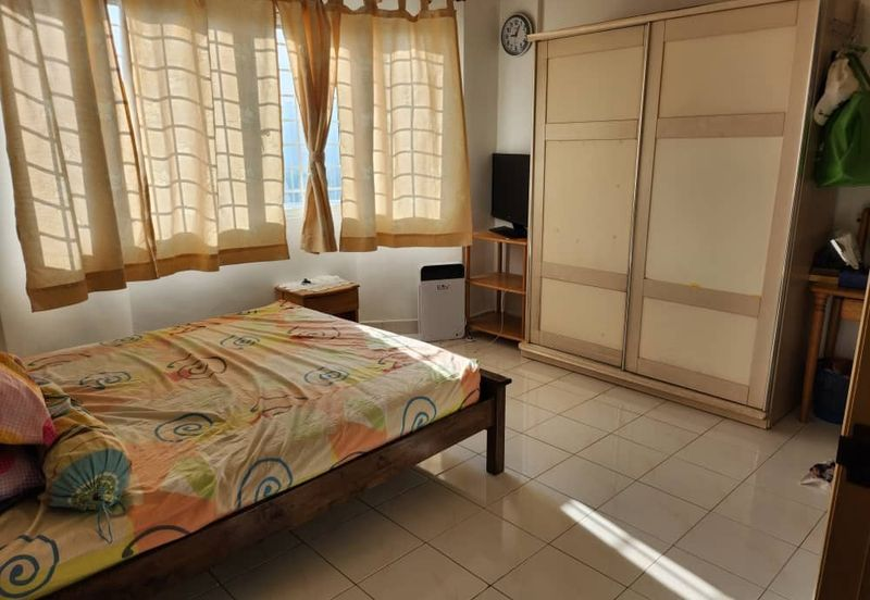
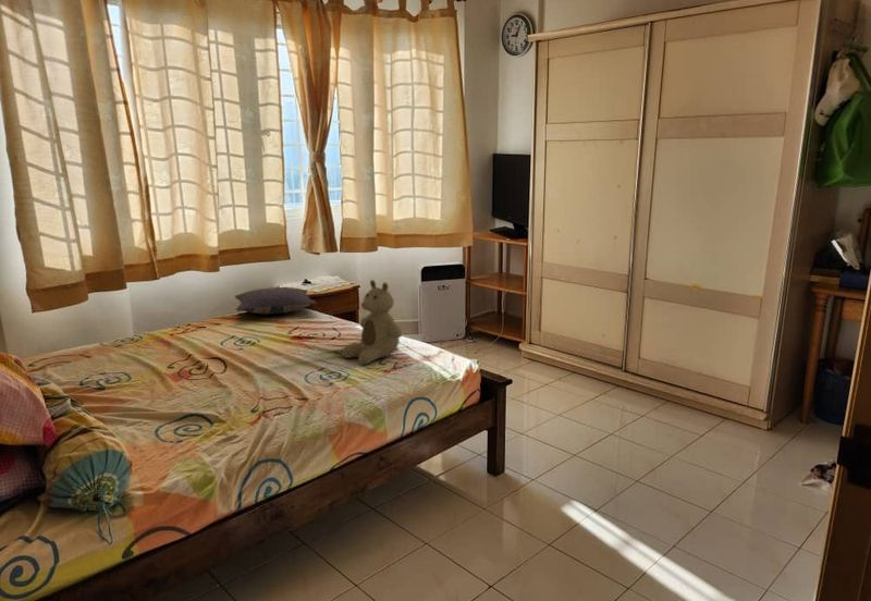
+ teddy bear [341,279,403,366]
+ pillow [234,286,318,316]
